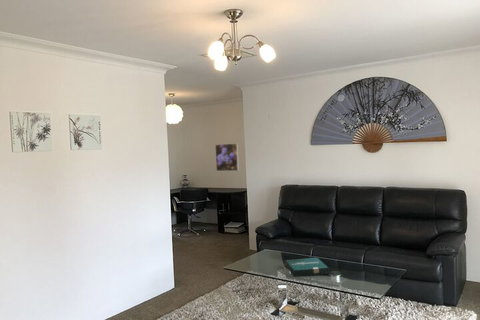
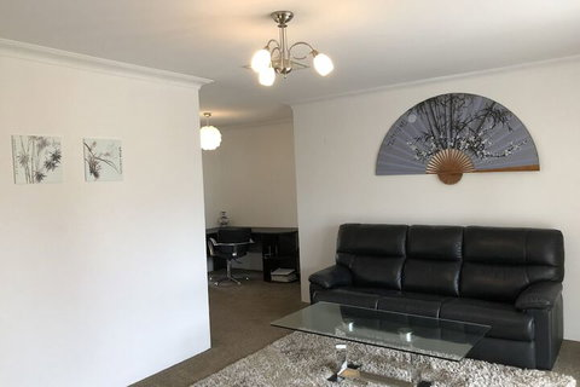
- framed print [214,142,240,172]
- pizza box [285,257,330,278]
